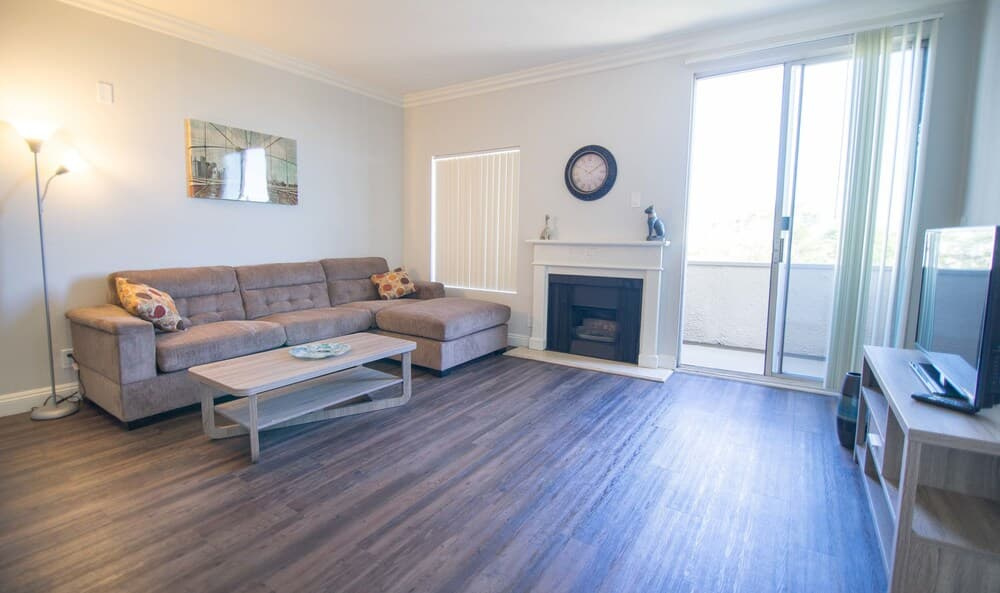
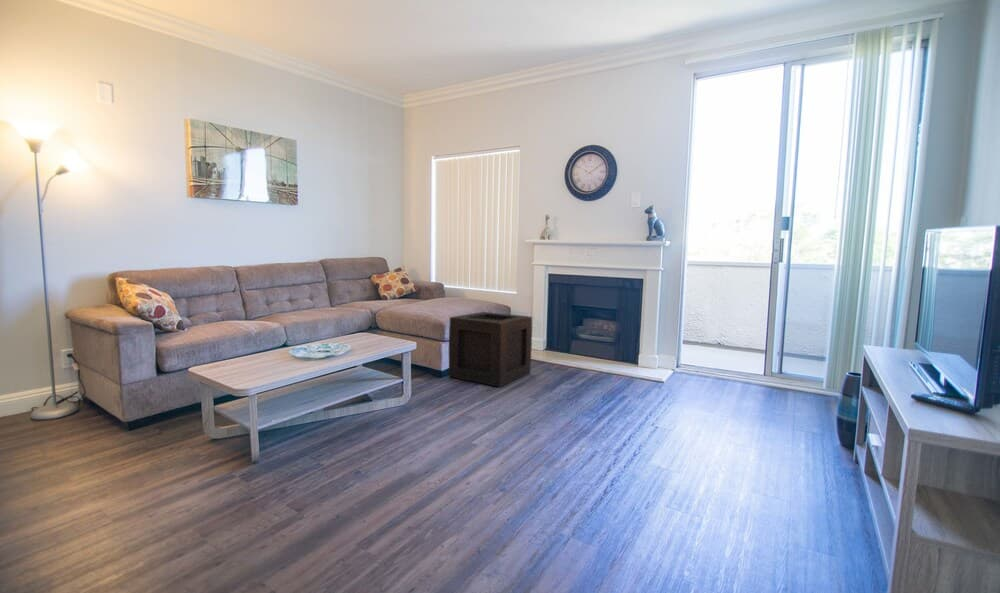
+ wooden crate [448,311,533,388]
